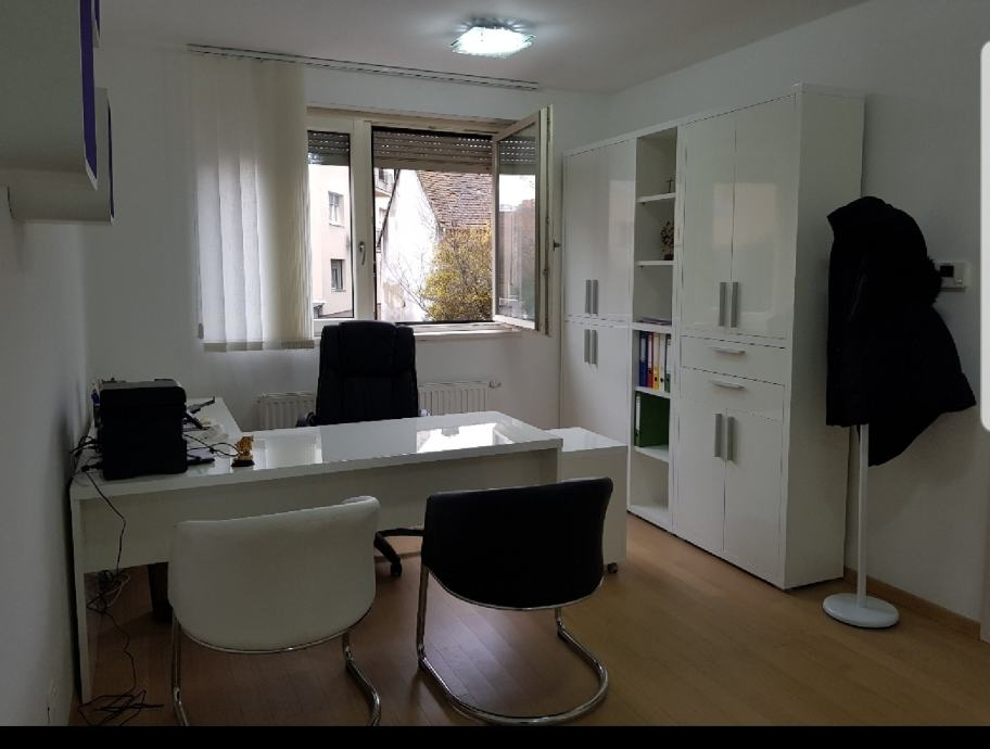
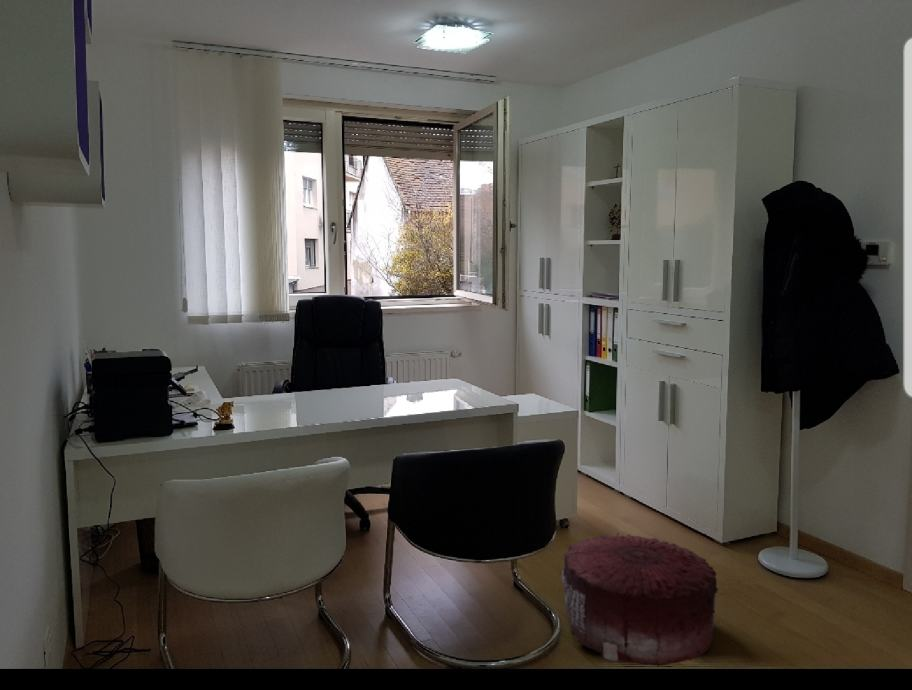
+ pouf [560,531,719,667]
